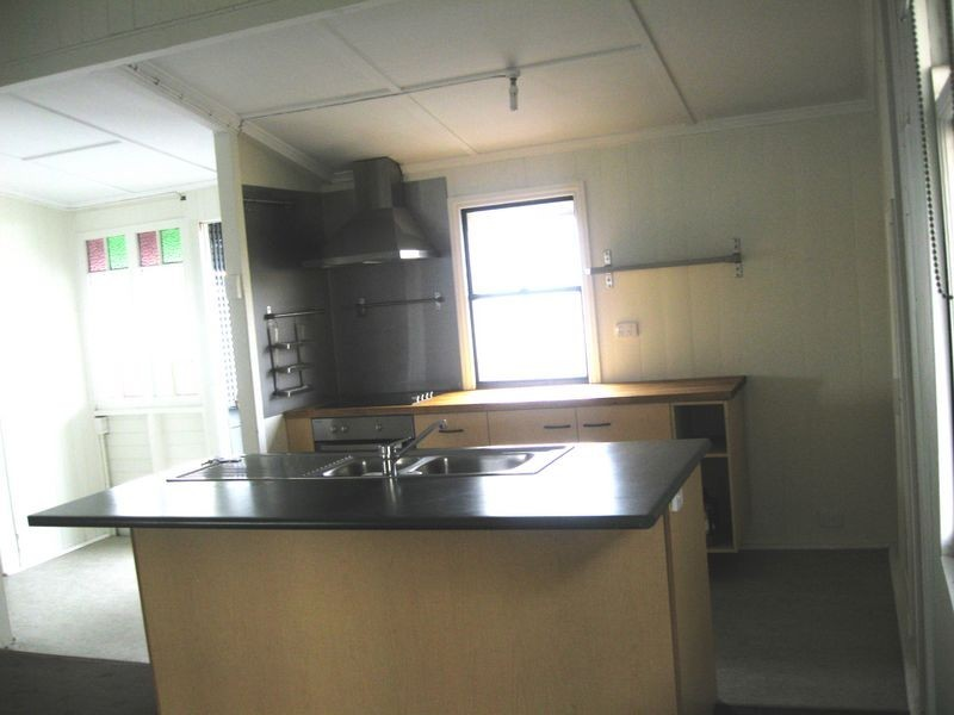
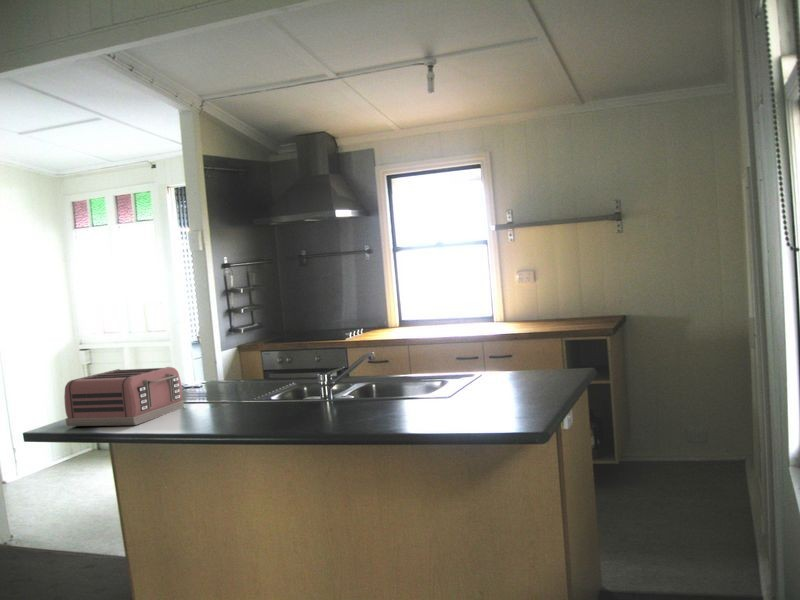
+ toaster [63,366,185,427]
